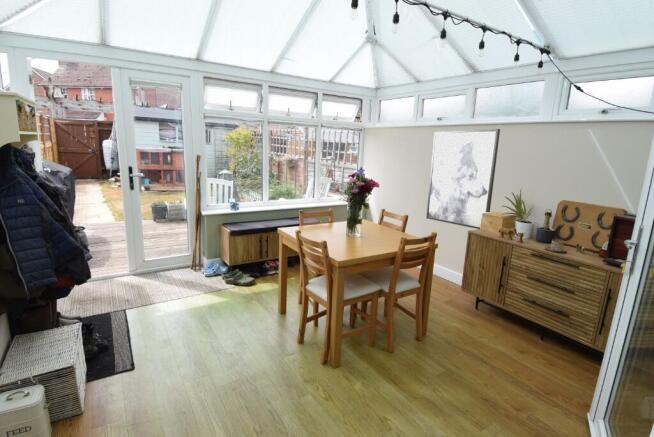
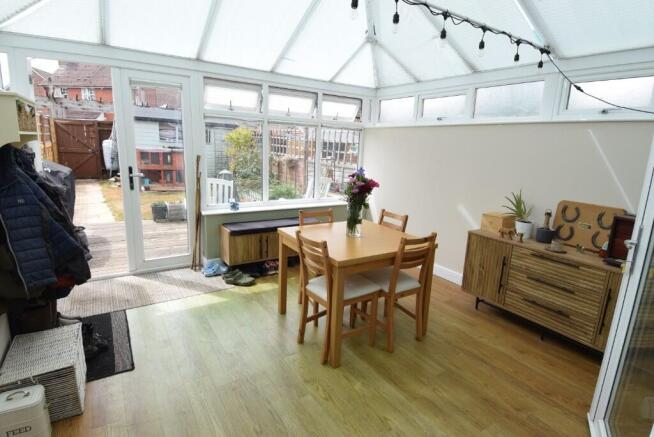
- wall art [425,128,501,230]
